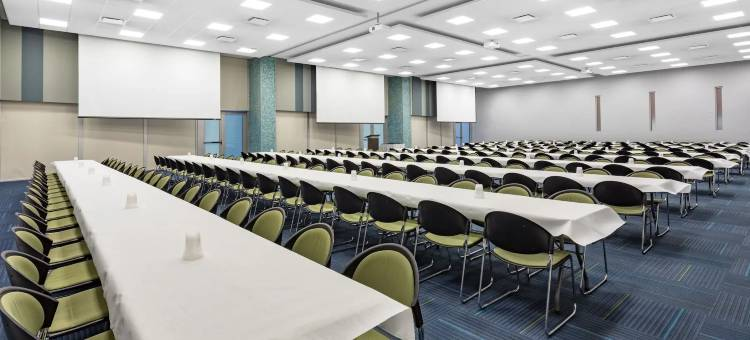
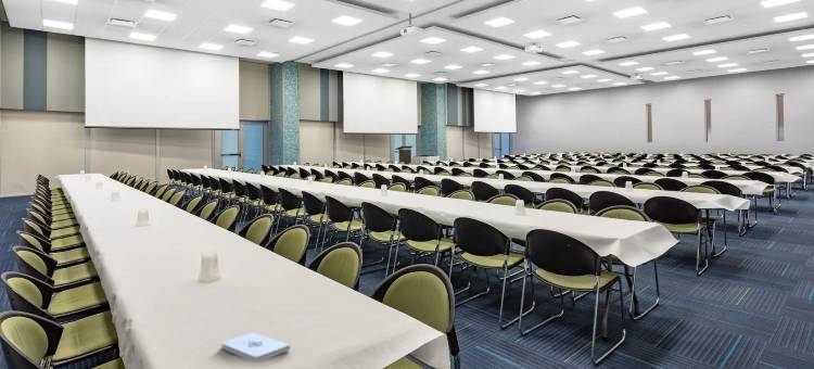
+ notepad [220,331,291,362]
